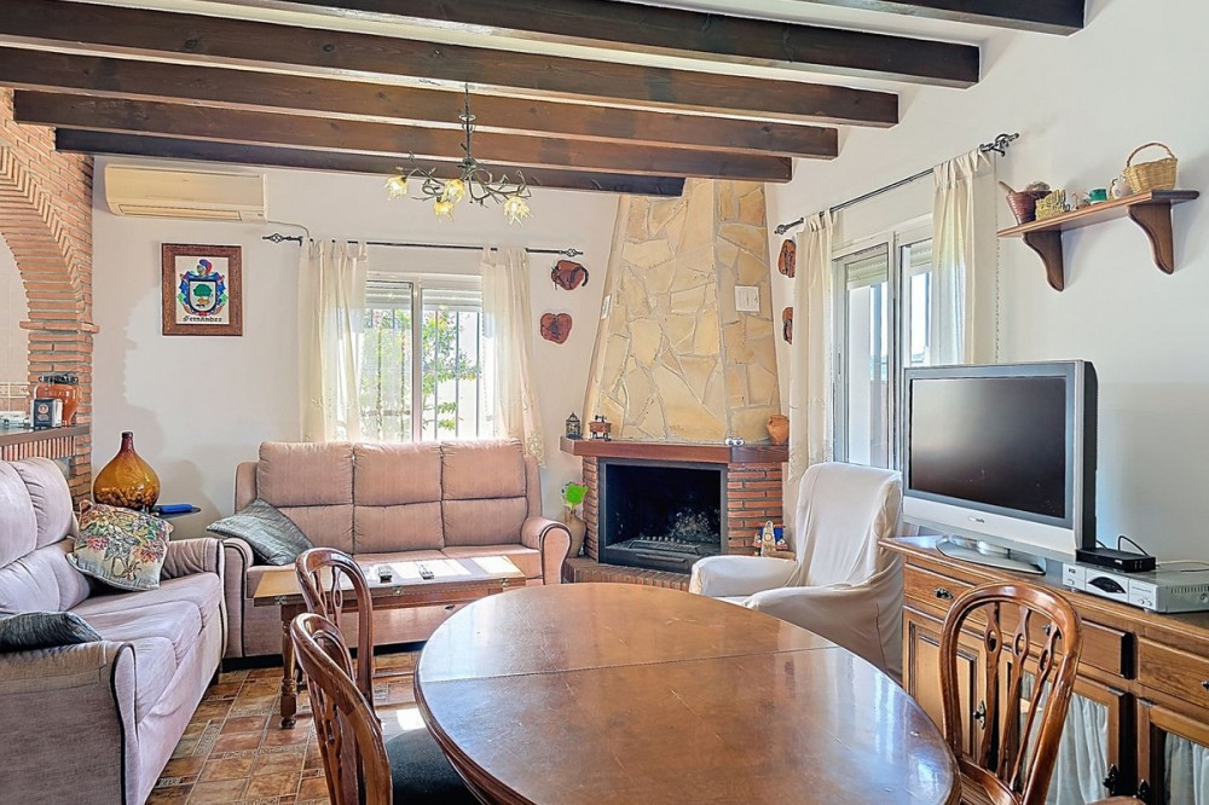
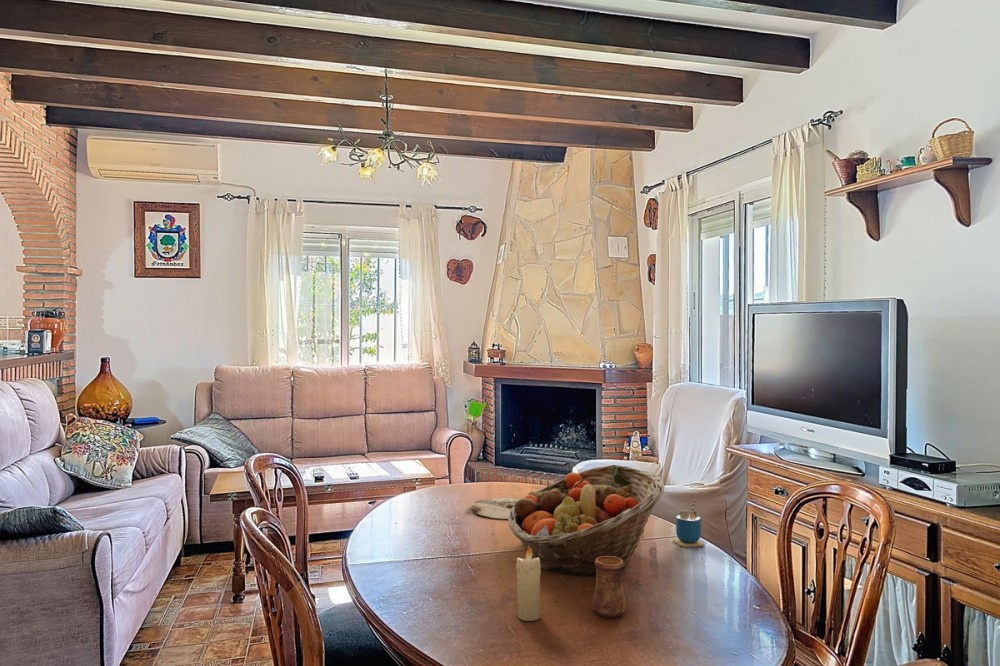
+ plate [470,497,522,520]
+ fruit basket [507,464,666,577]
+ candle [515,545,542,622]
+ cup [672,498,705,548]
+ cup [591,556,628,618]
